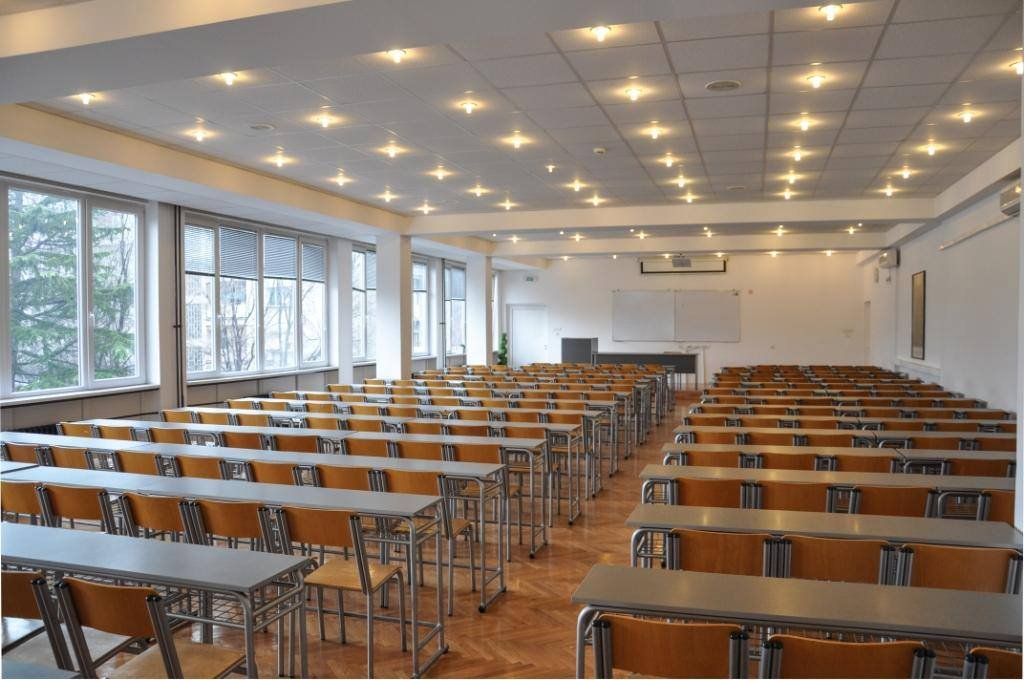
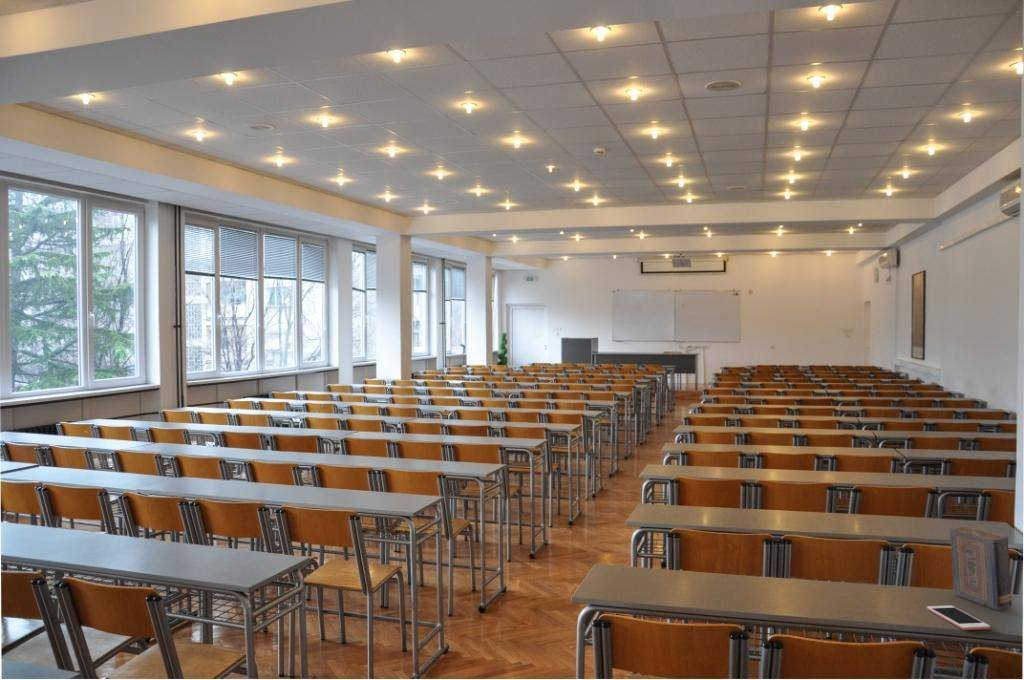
+ cell phone [926,605,991,631]
+ book [949,524,1013,611]
